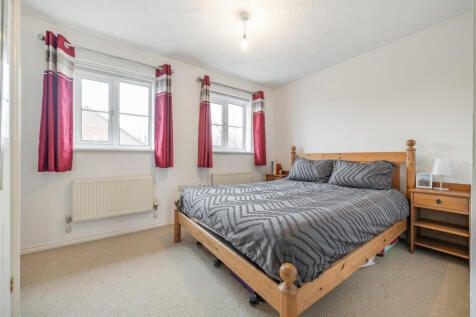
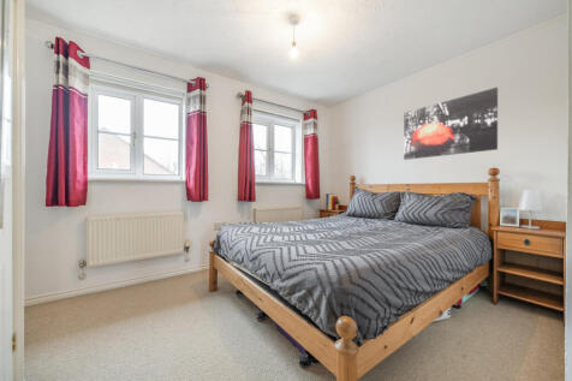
+ wall art [403,87,499,161]
